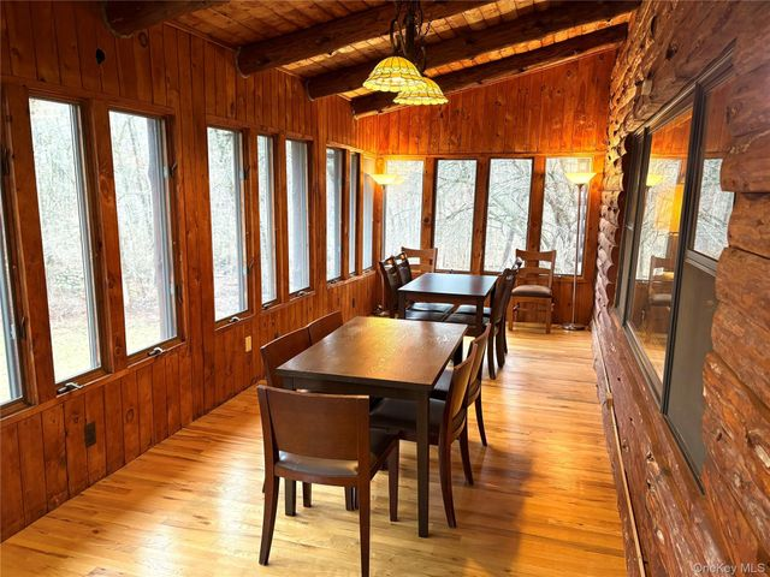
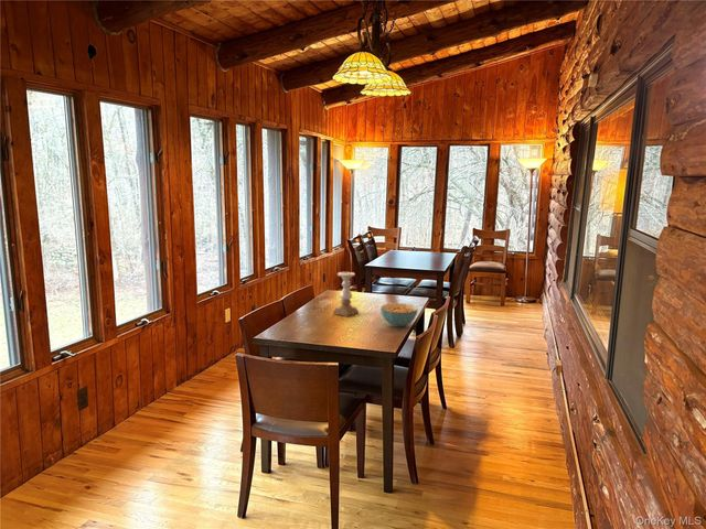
+ candle holder [332,271,360,317]
+ cereal bowl [379,302,419,328]
